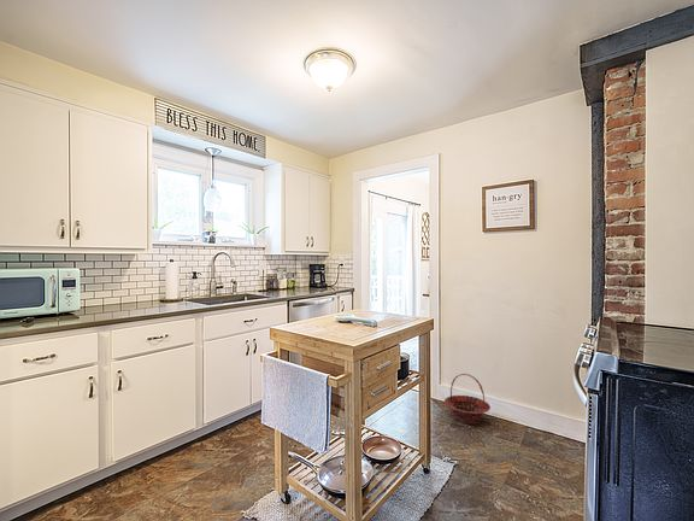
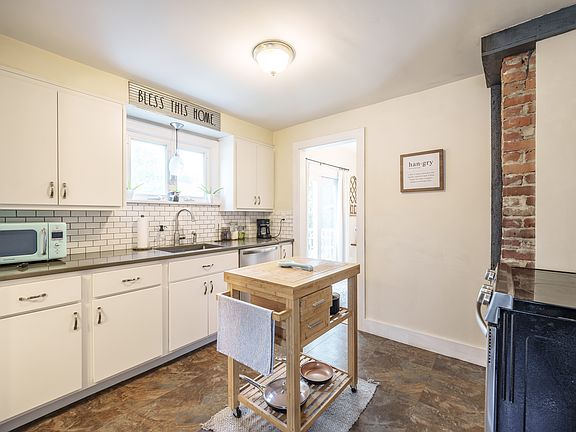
- basket [443,373,492,426]
